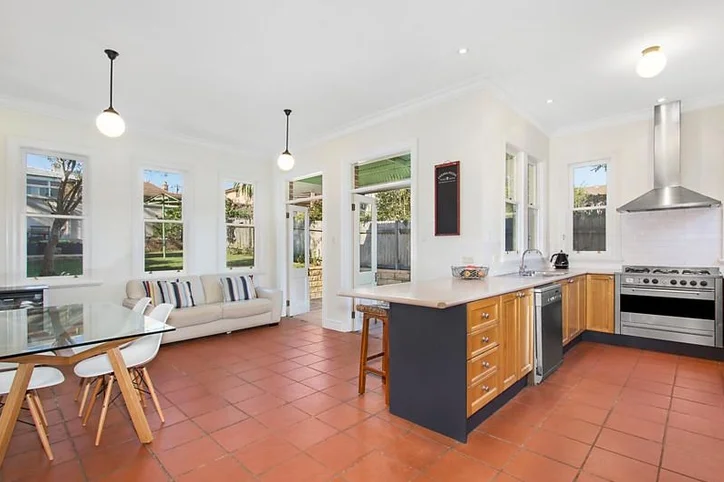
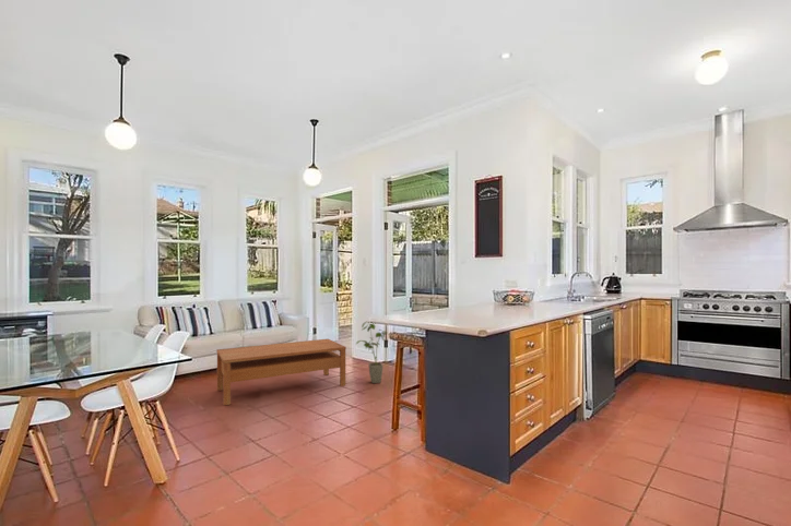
+ house plant [355,321,389,384]
+ coffee table [215,338,347,406]
